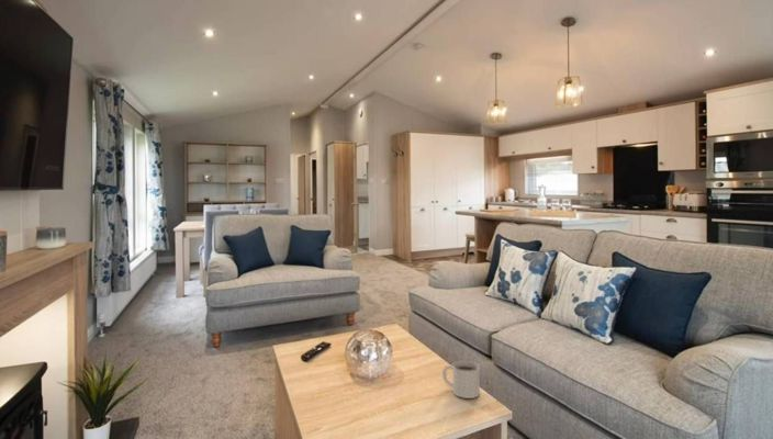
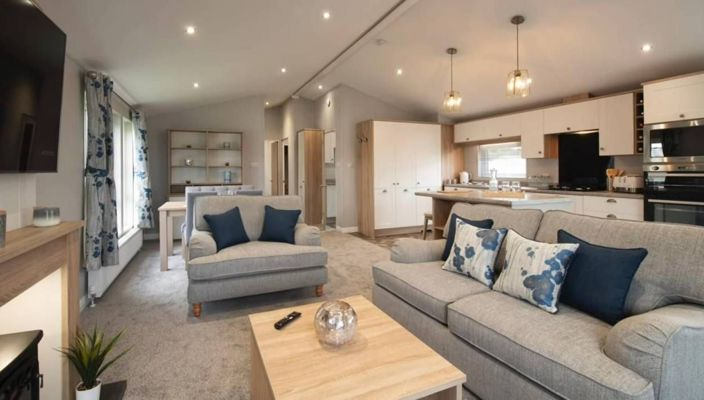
- mug [441,360,481,399]
